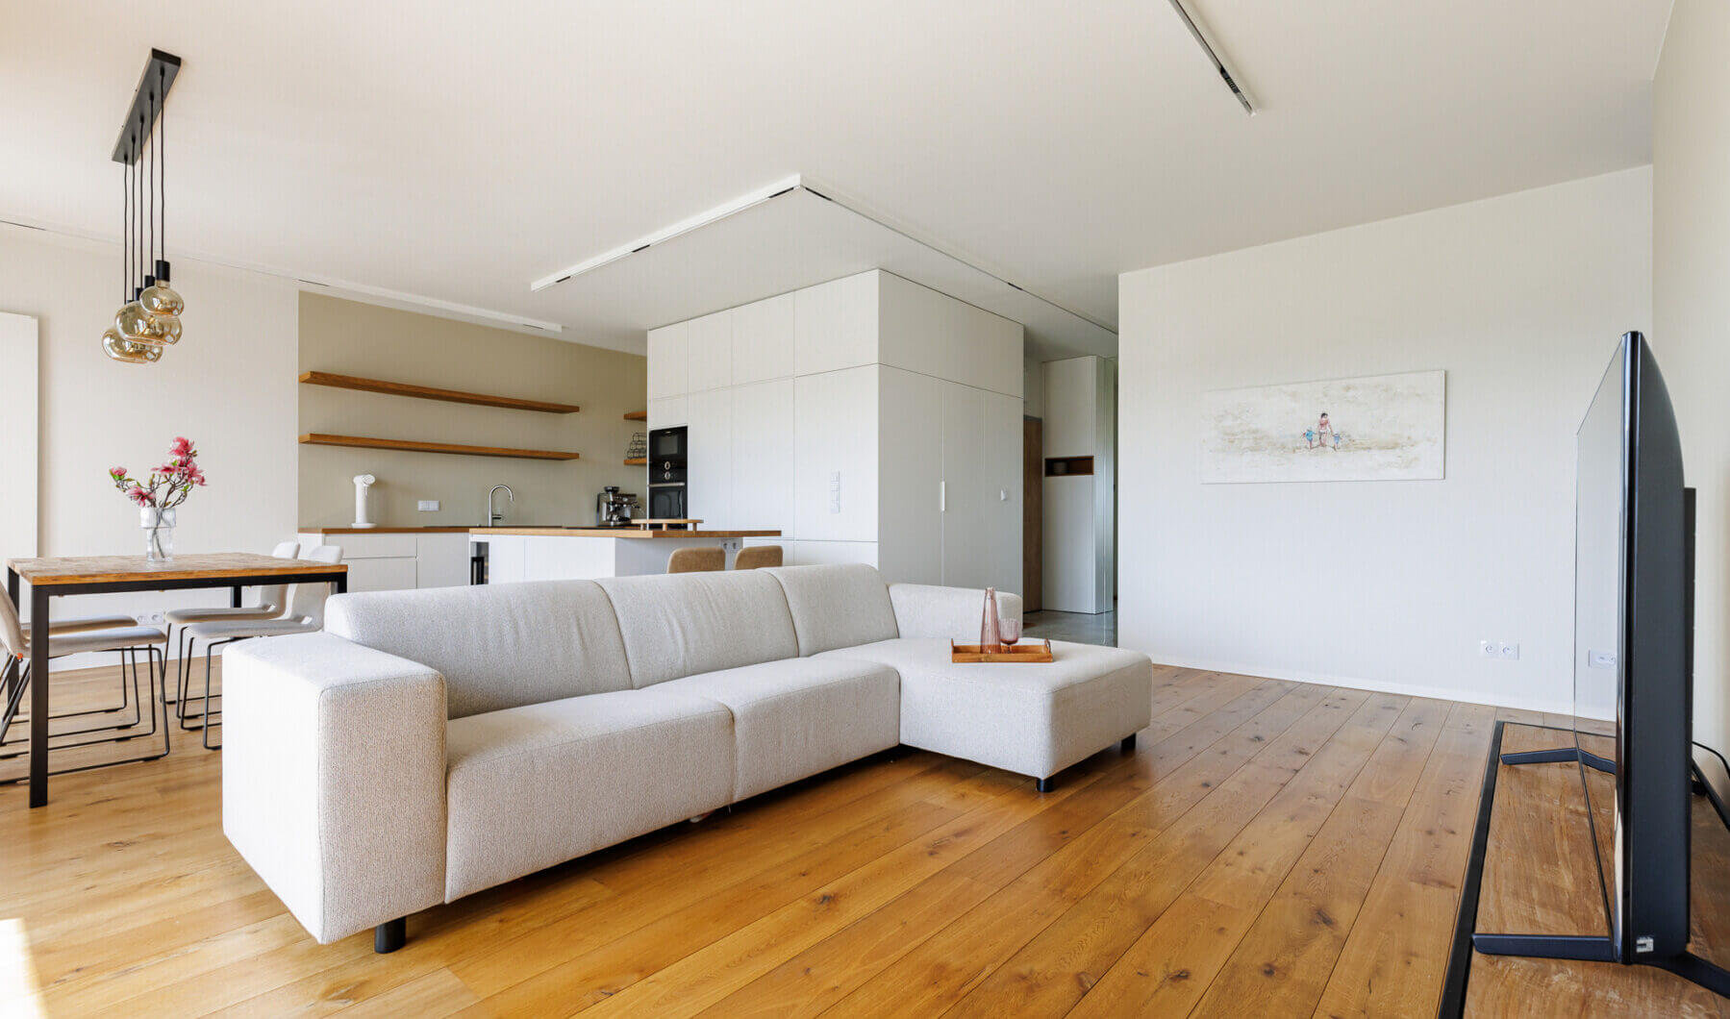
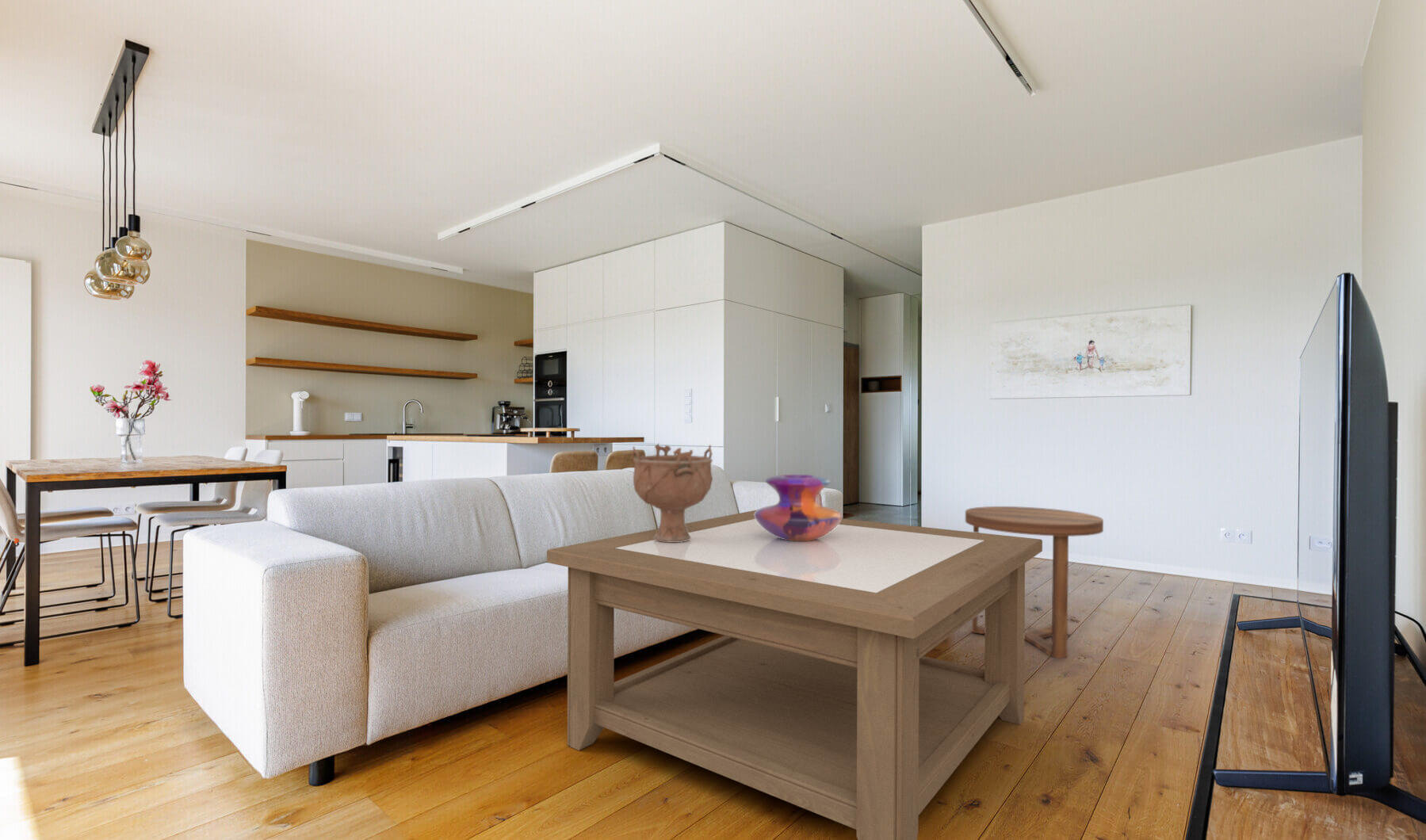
+ side table [965,506,1104,659]
+ decorative vase [754,474,843,540]
+ coffee table [546,509,1043,840]
+ decorative bowl [632,443,713,542]
